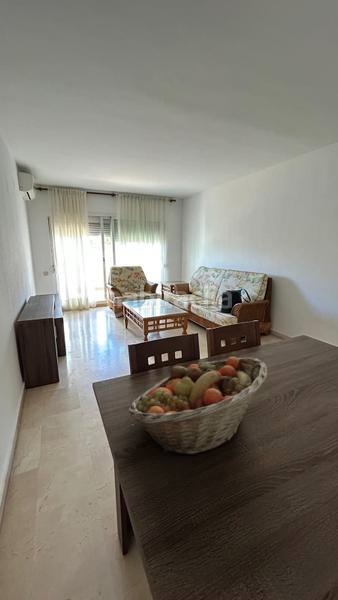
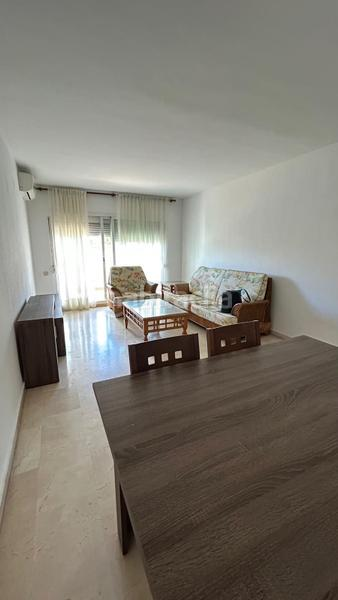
- fruit basket [127,356,268,455]
